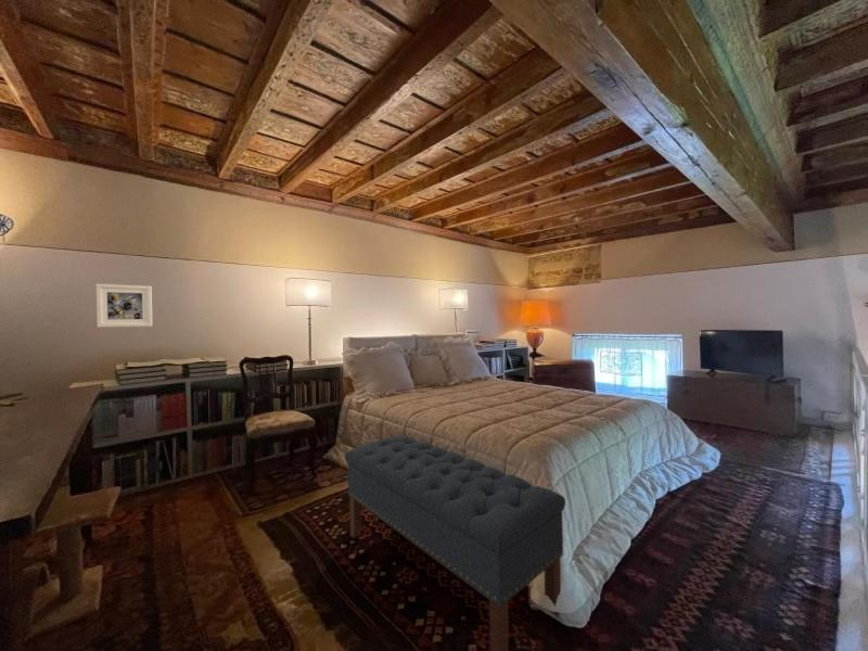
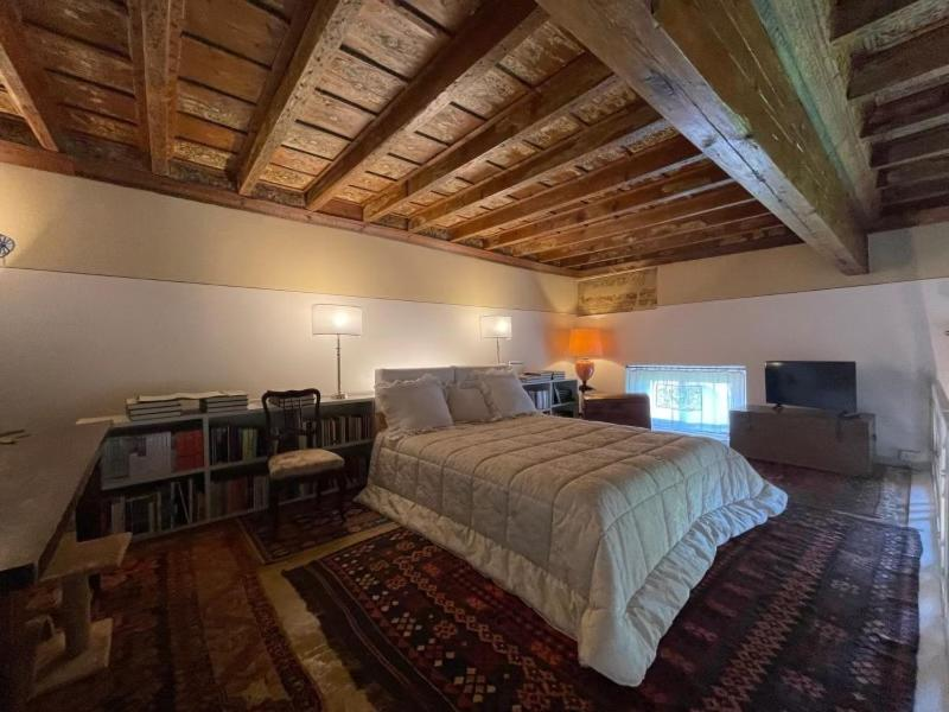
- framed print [95,283,153,329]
- bench [344,434,566,651]
